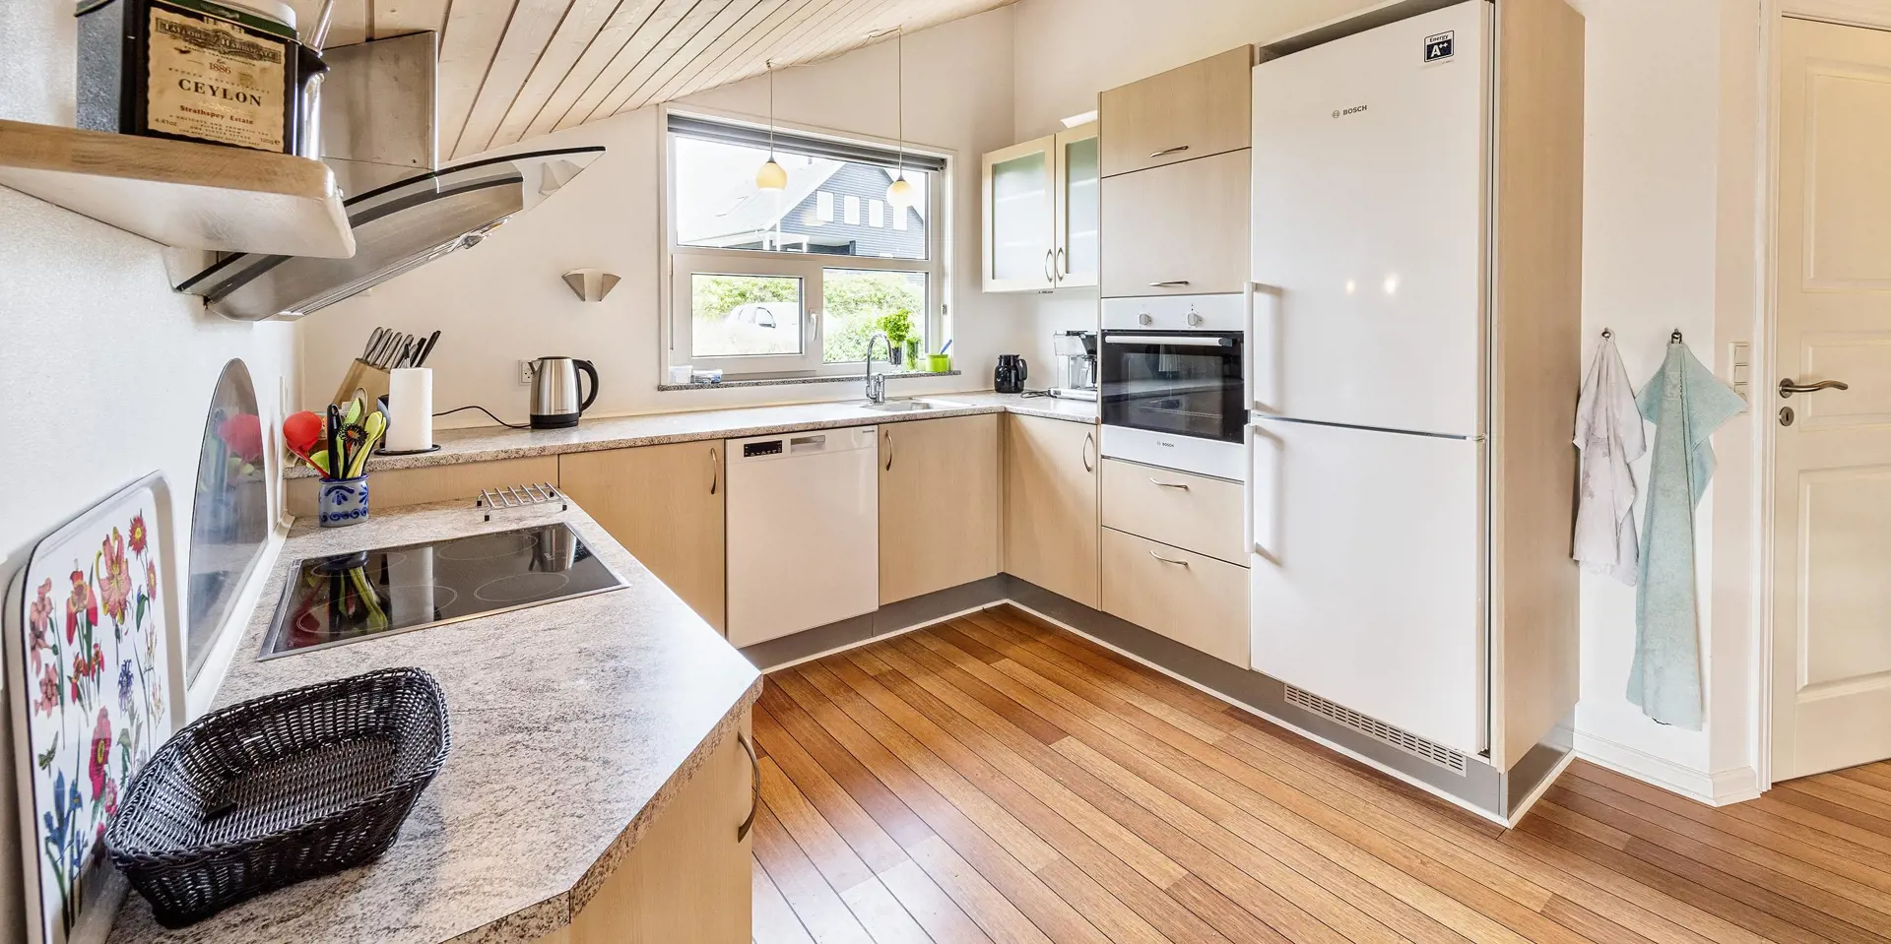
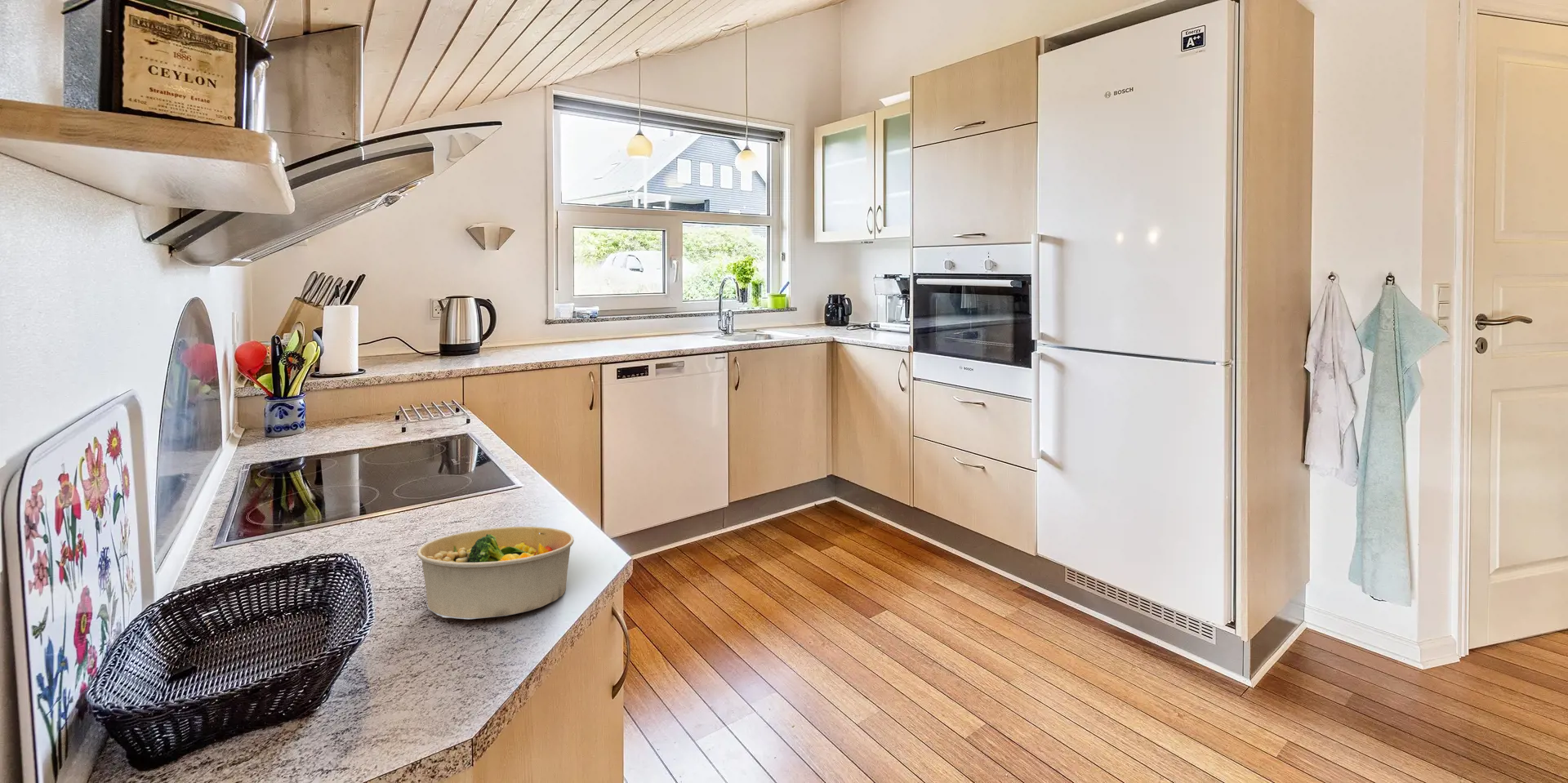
+ bowl [416,526,575,620]
